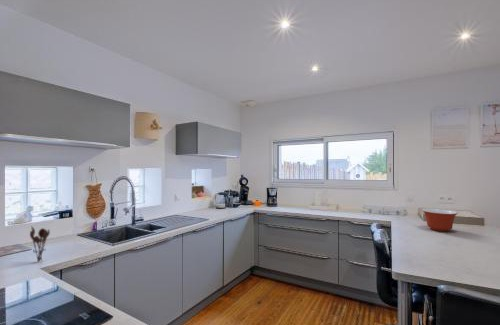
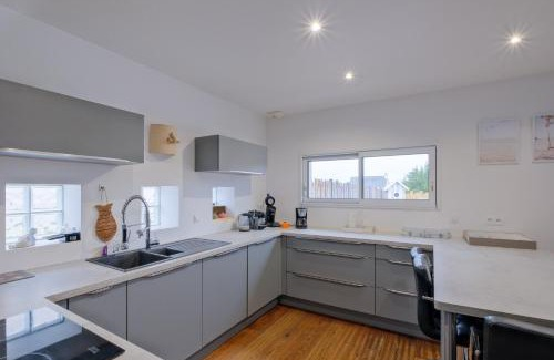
- utensil holder [29,225,51,263]
- mixing bowl [421,208,459,232]
